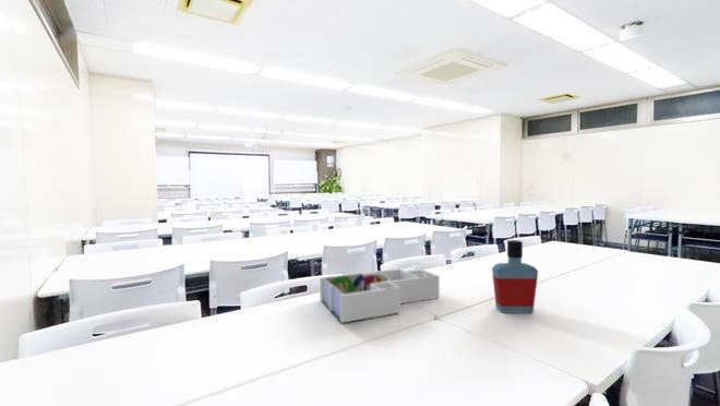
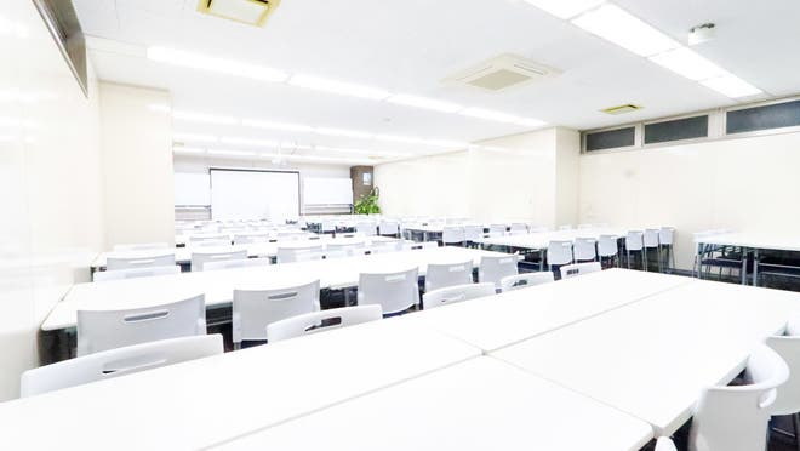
- desk organizer [319,267,441,324]
- bottle [491,239,539,314]
